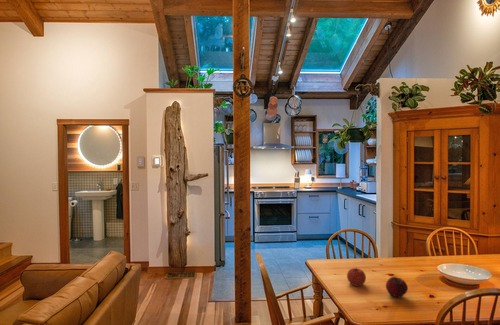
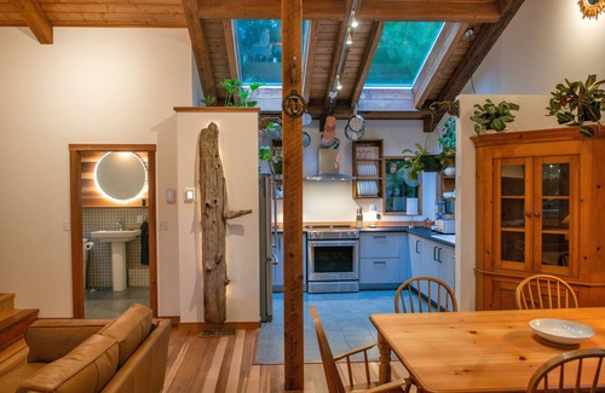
- fruit [346,266,367,287]
- fruit [385,276,409,298]
